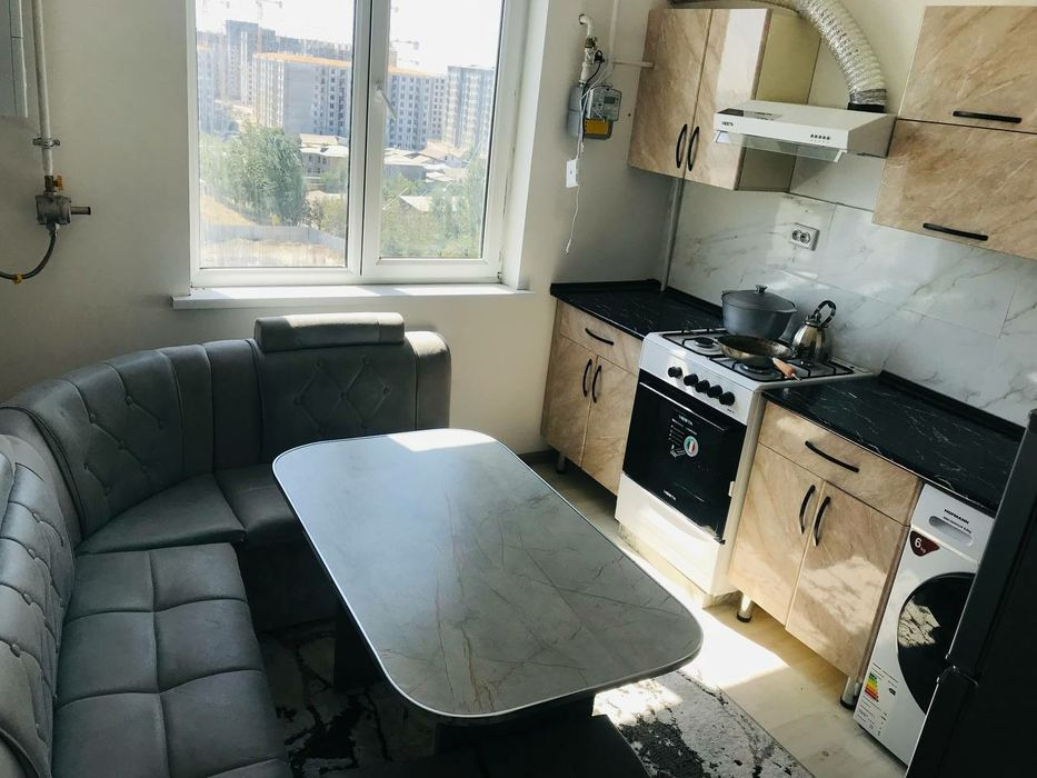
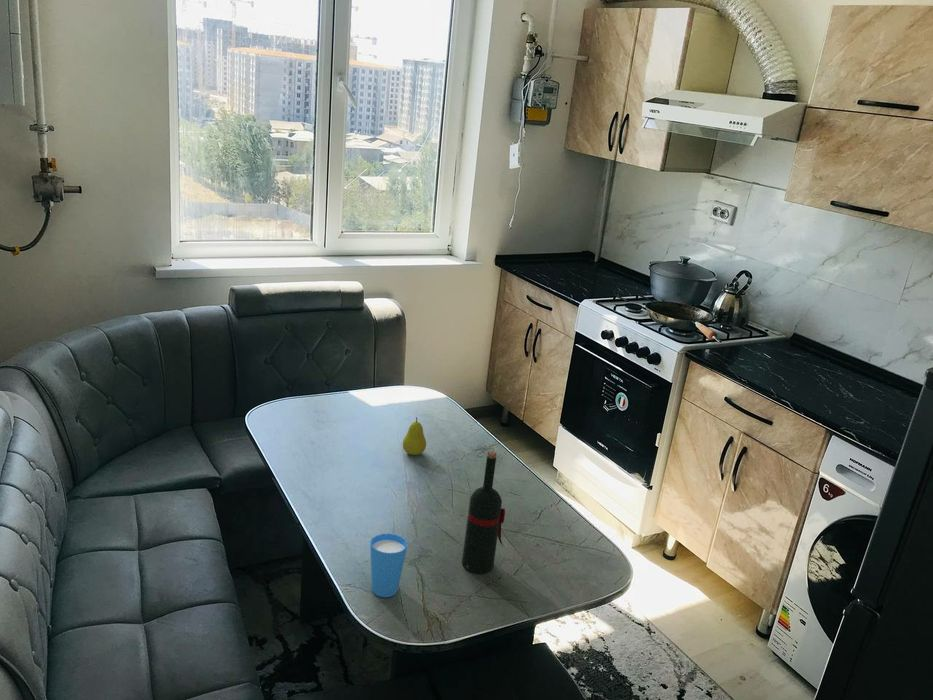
+ wine bottle [461,450,506,574]
+ fruit [402,416,427,456]
+ cup [369,533,409,598]
